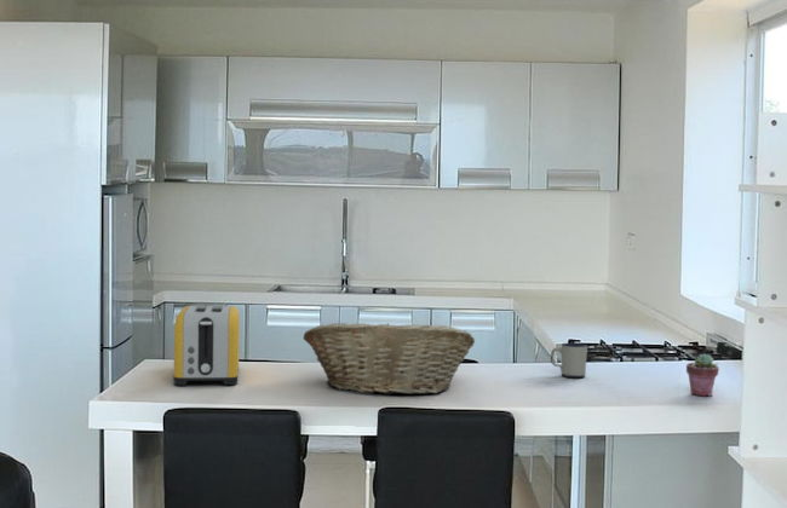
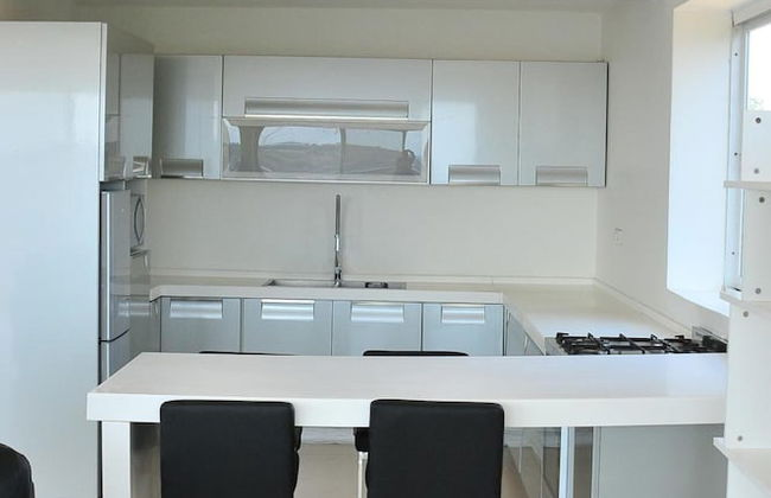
- toaster [173,305,241,386]
- potted succulent [685,352,720,397]
- mug [550,342,588,379]
- fruit basket [303,322,476,396]
